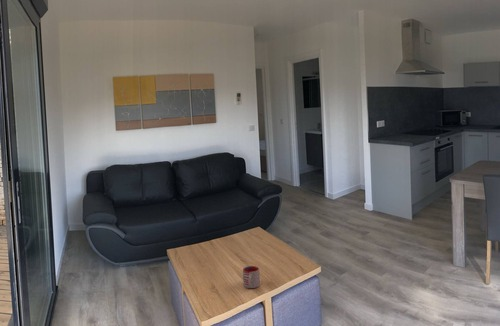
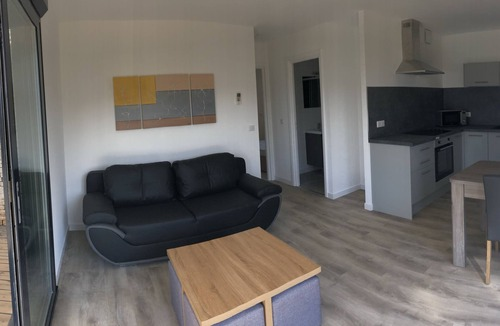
- mug [242,265,261,289]
